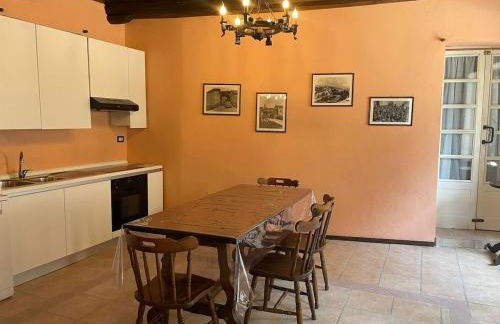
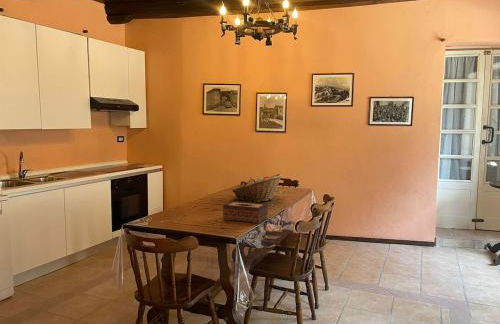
+ fruit basket [231,173,283,203]
+ tissue box [222,200,269,224]
